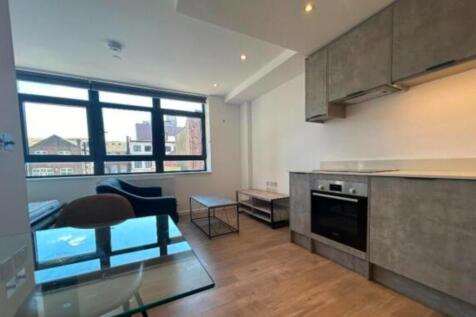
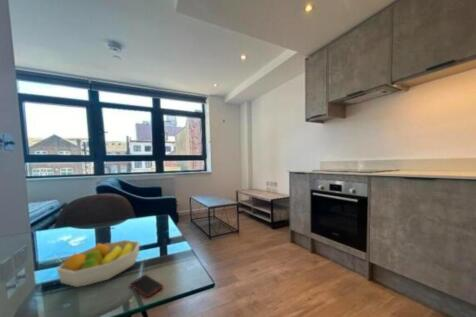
+ cell phone [129,274,164,298]
+ fruit bowl [56,239,141,288]
